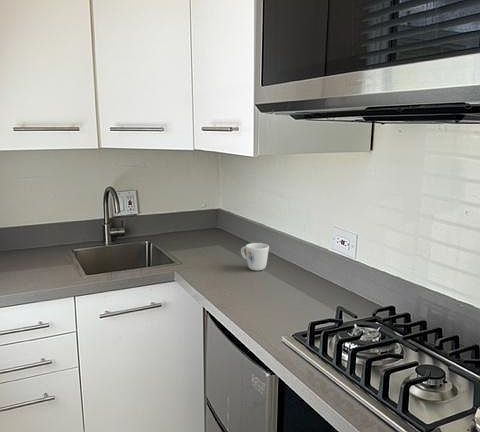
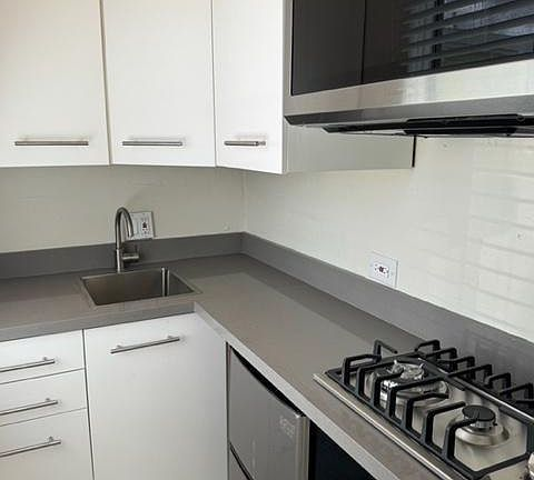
- mug [240,242,270,271]
